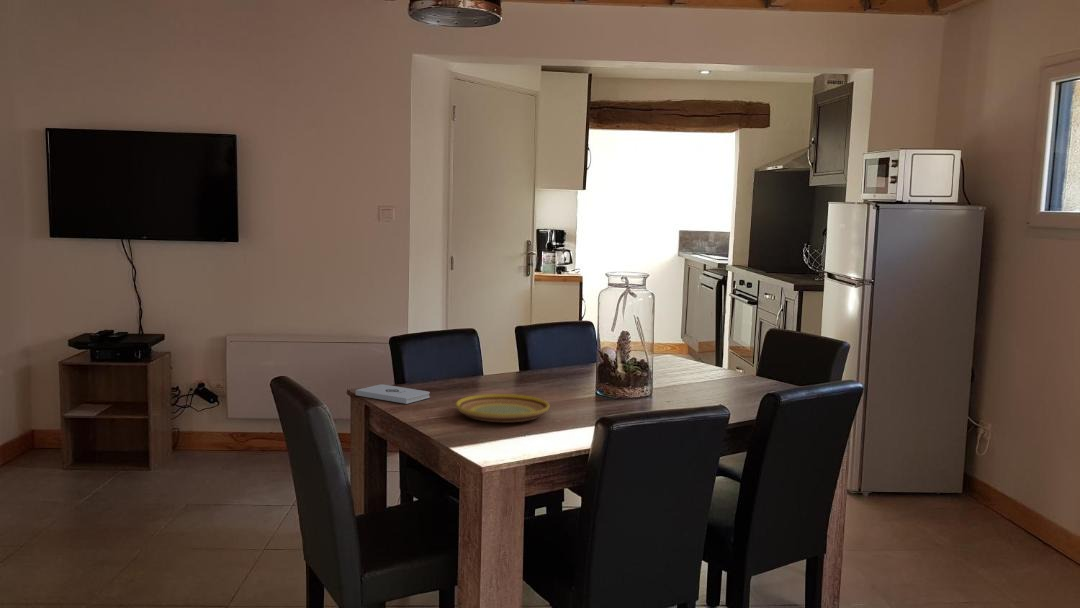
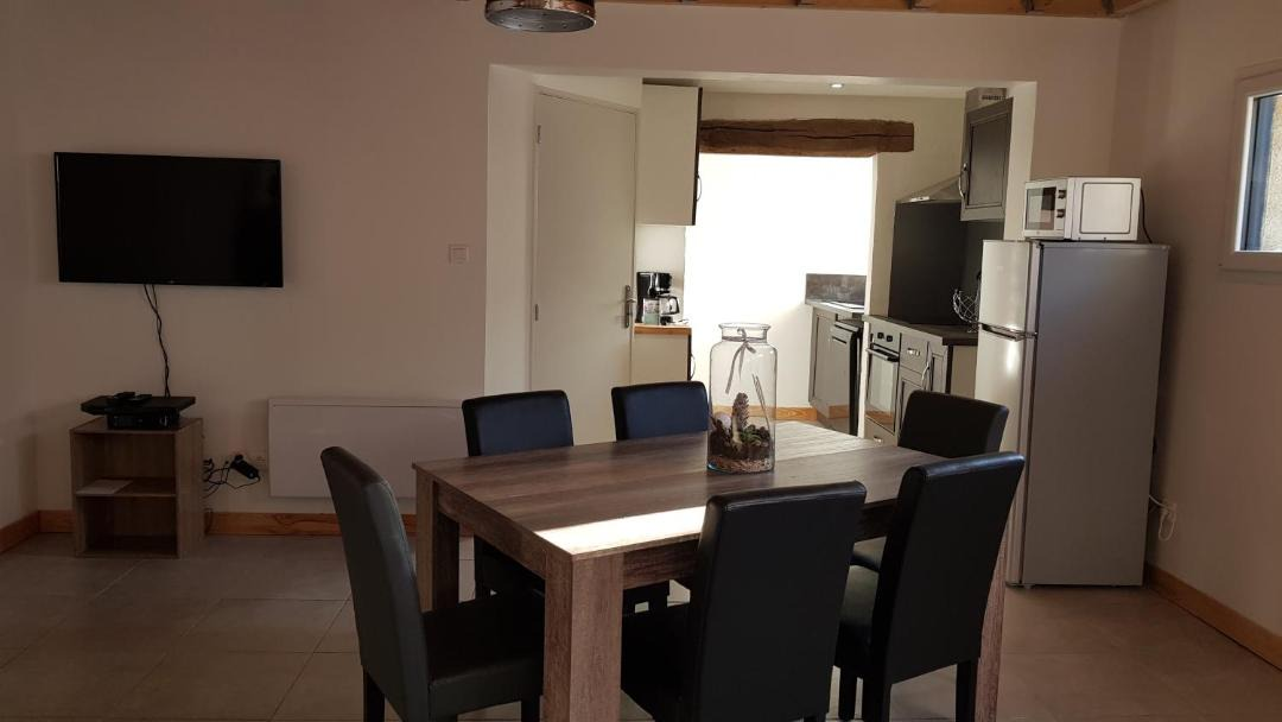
- notepad [355,383,431,405]
- plate [455,393,550,423]
